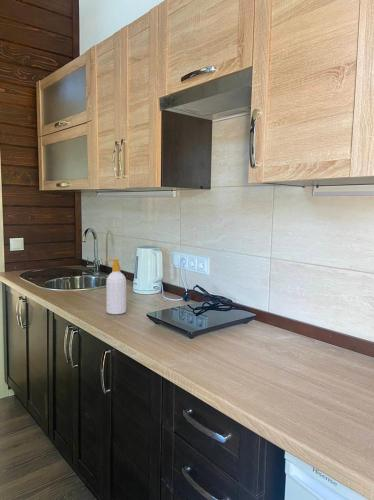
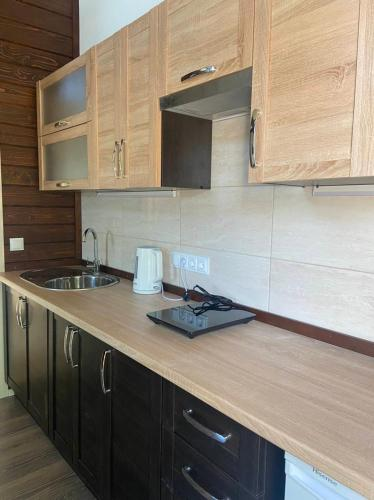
- soap bottle [104,258,127,315]
